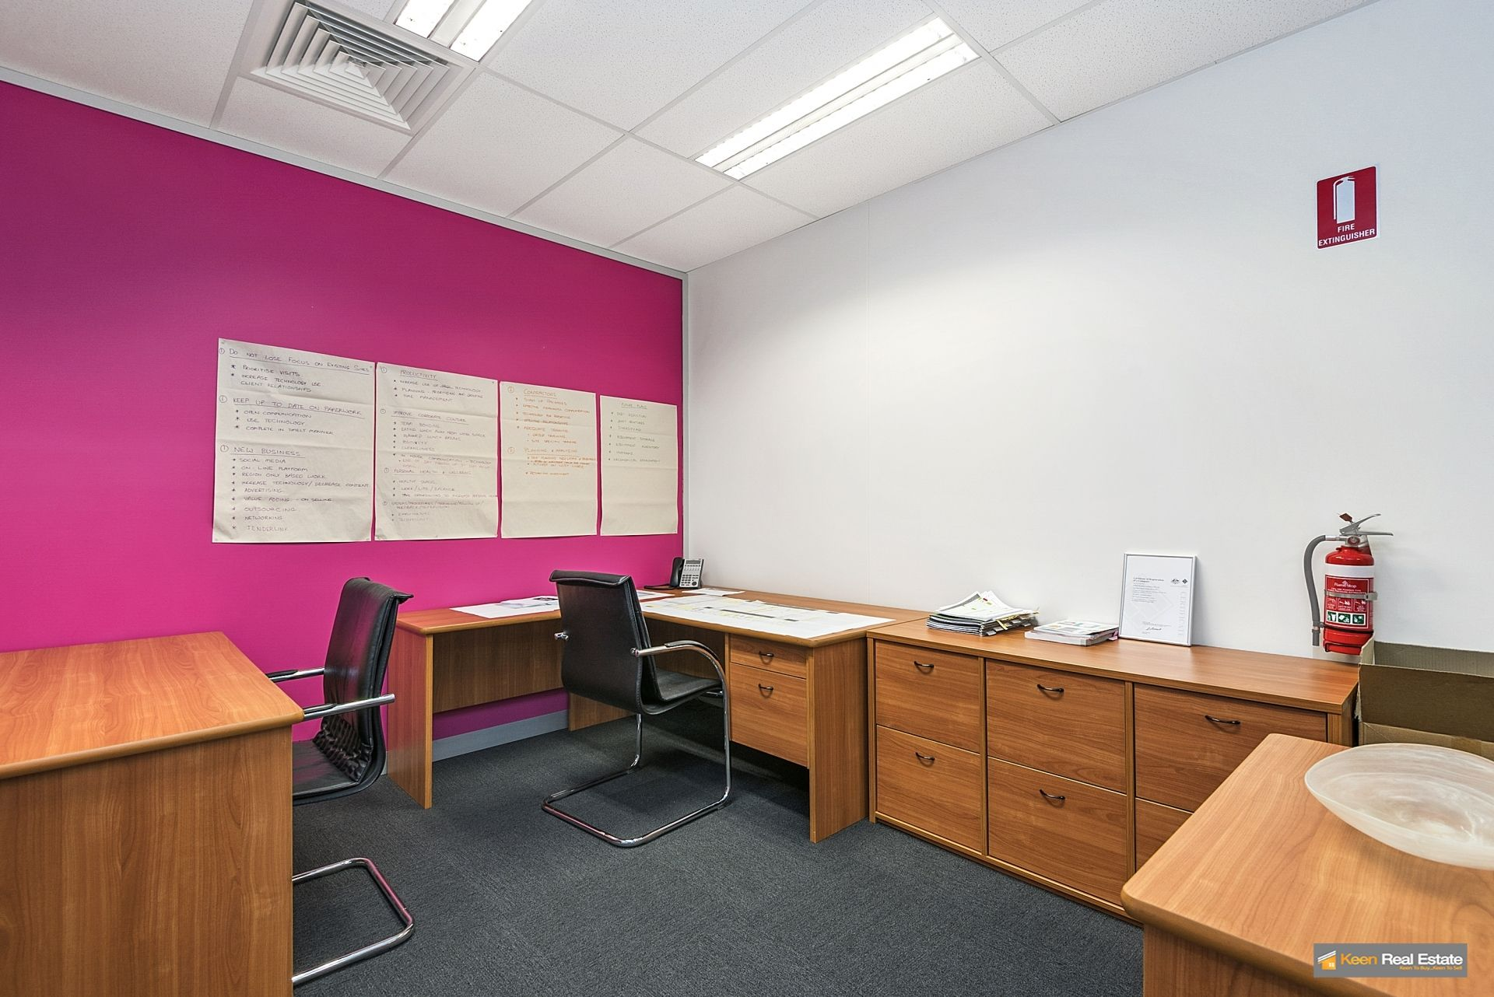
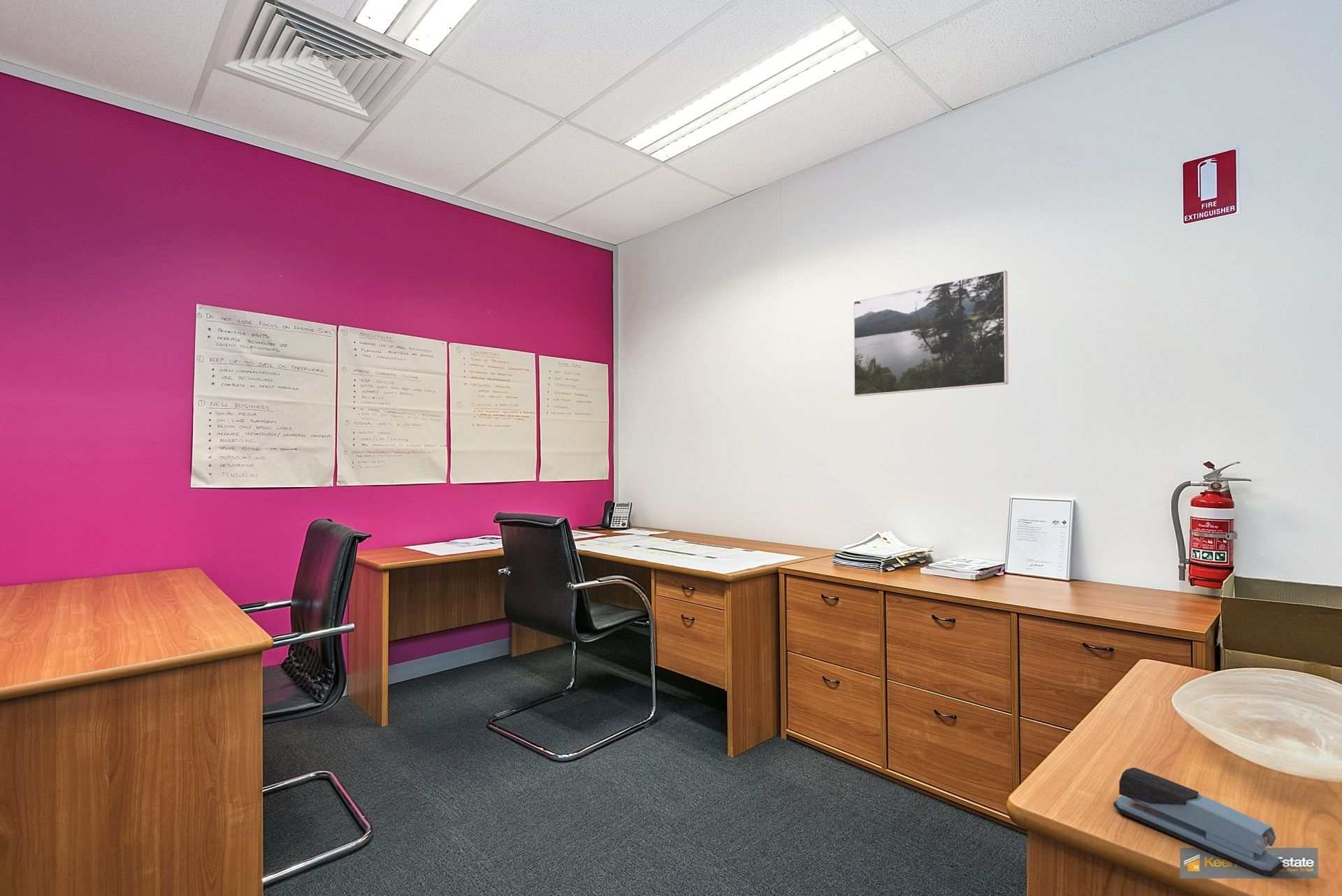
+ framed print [853,270,1009,397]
+ stapler [1113,767,1283,877]
